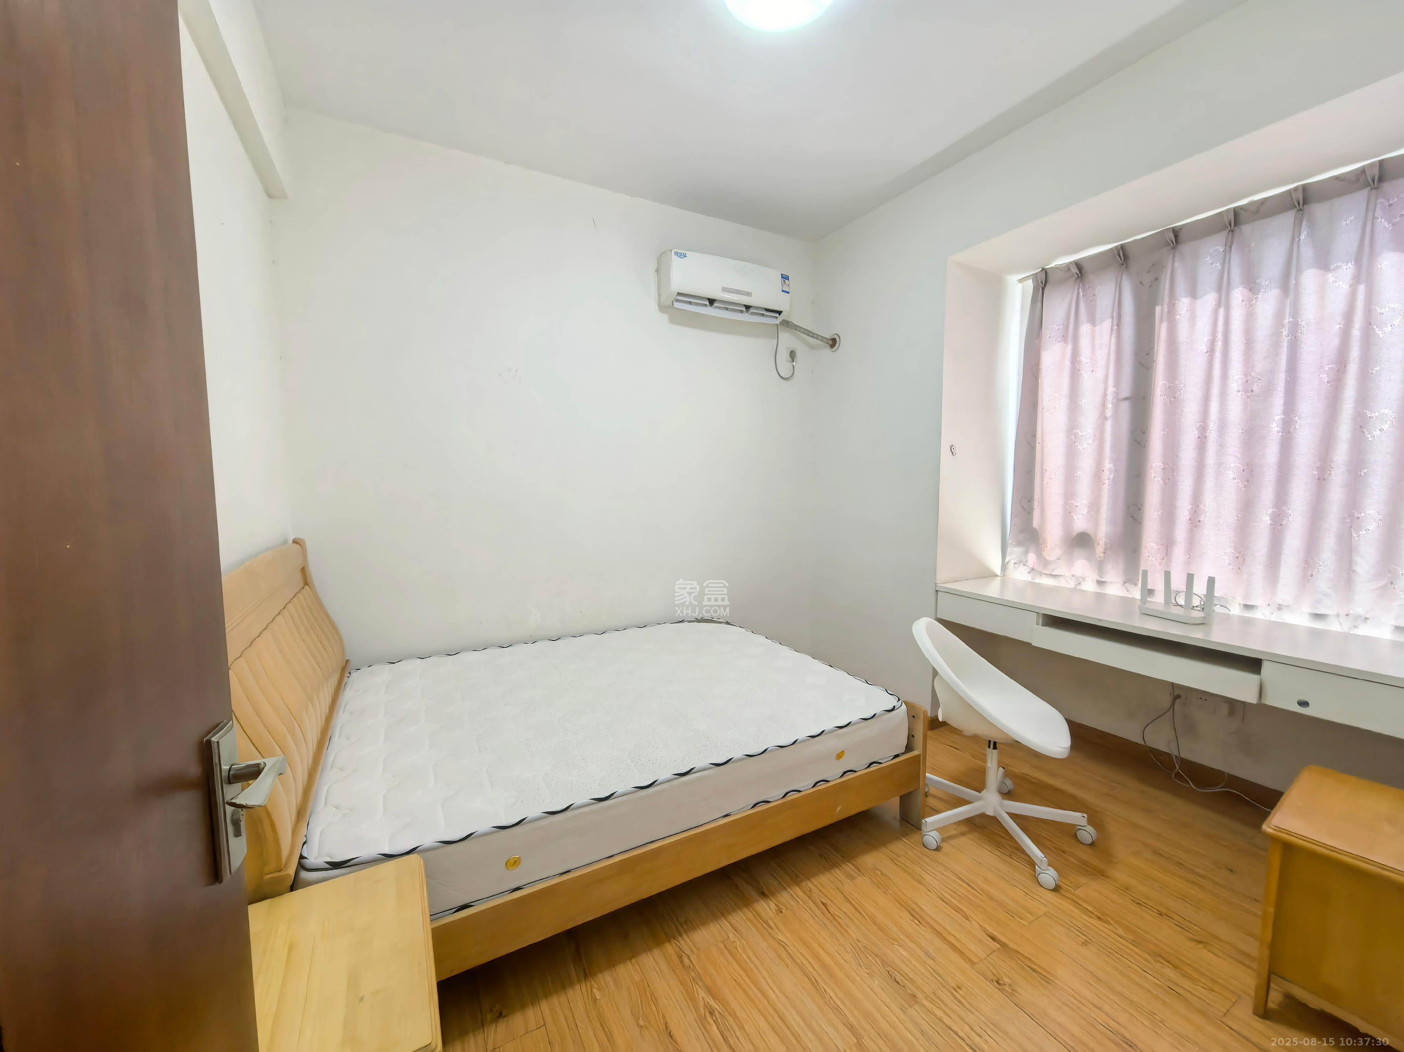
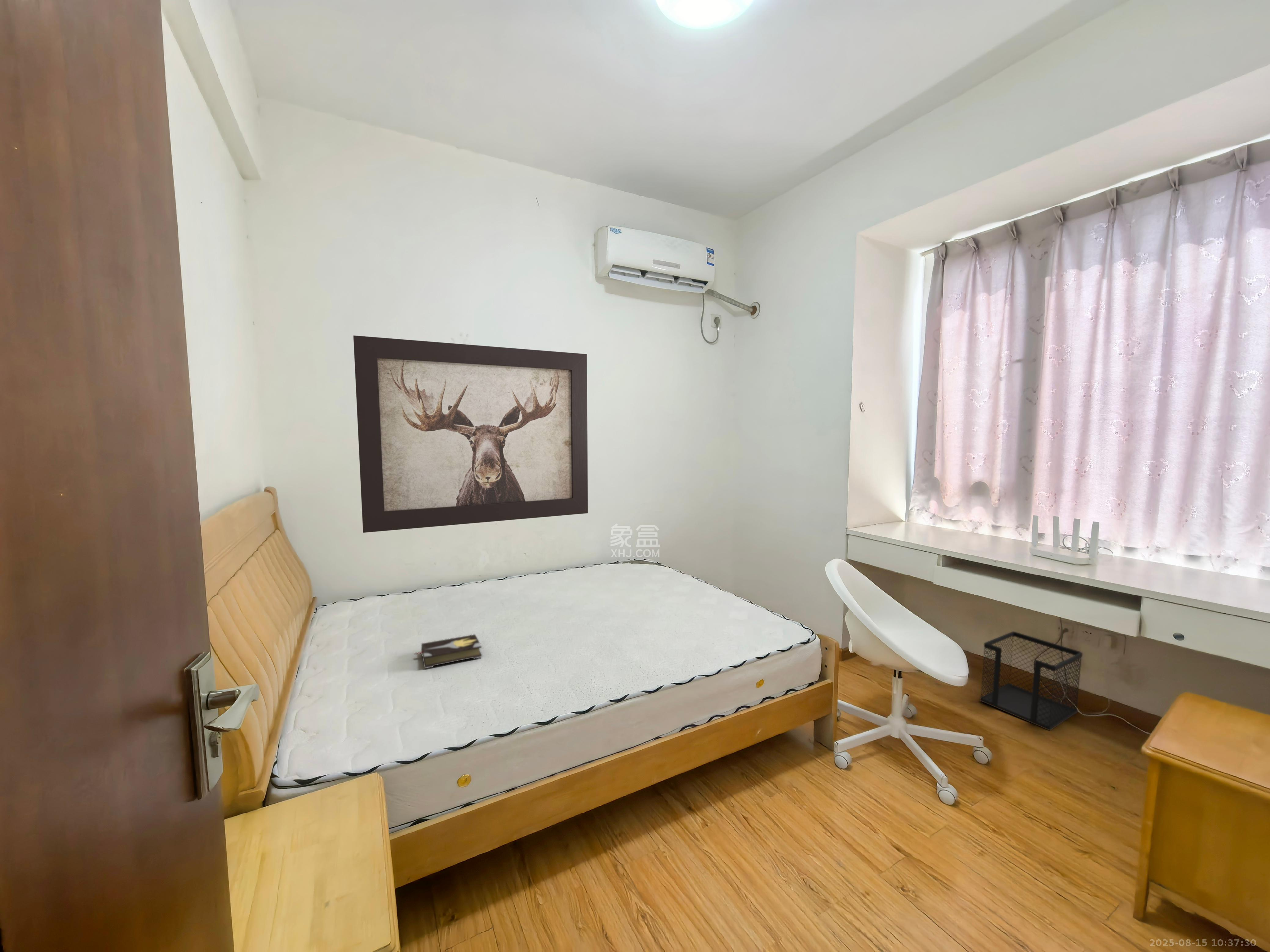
+ wall art [353,335,588,533]
+ hardback book [414,634,482,669]
+ wastebasket [979,631,1083,731]
